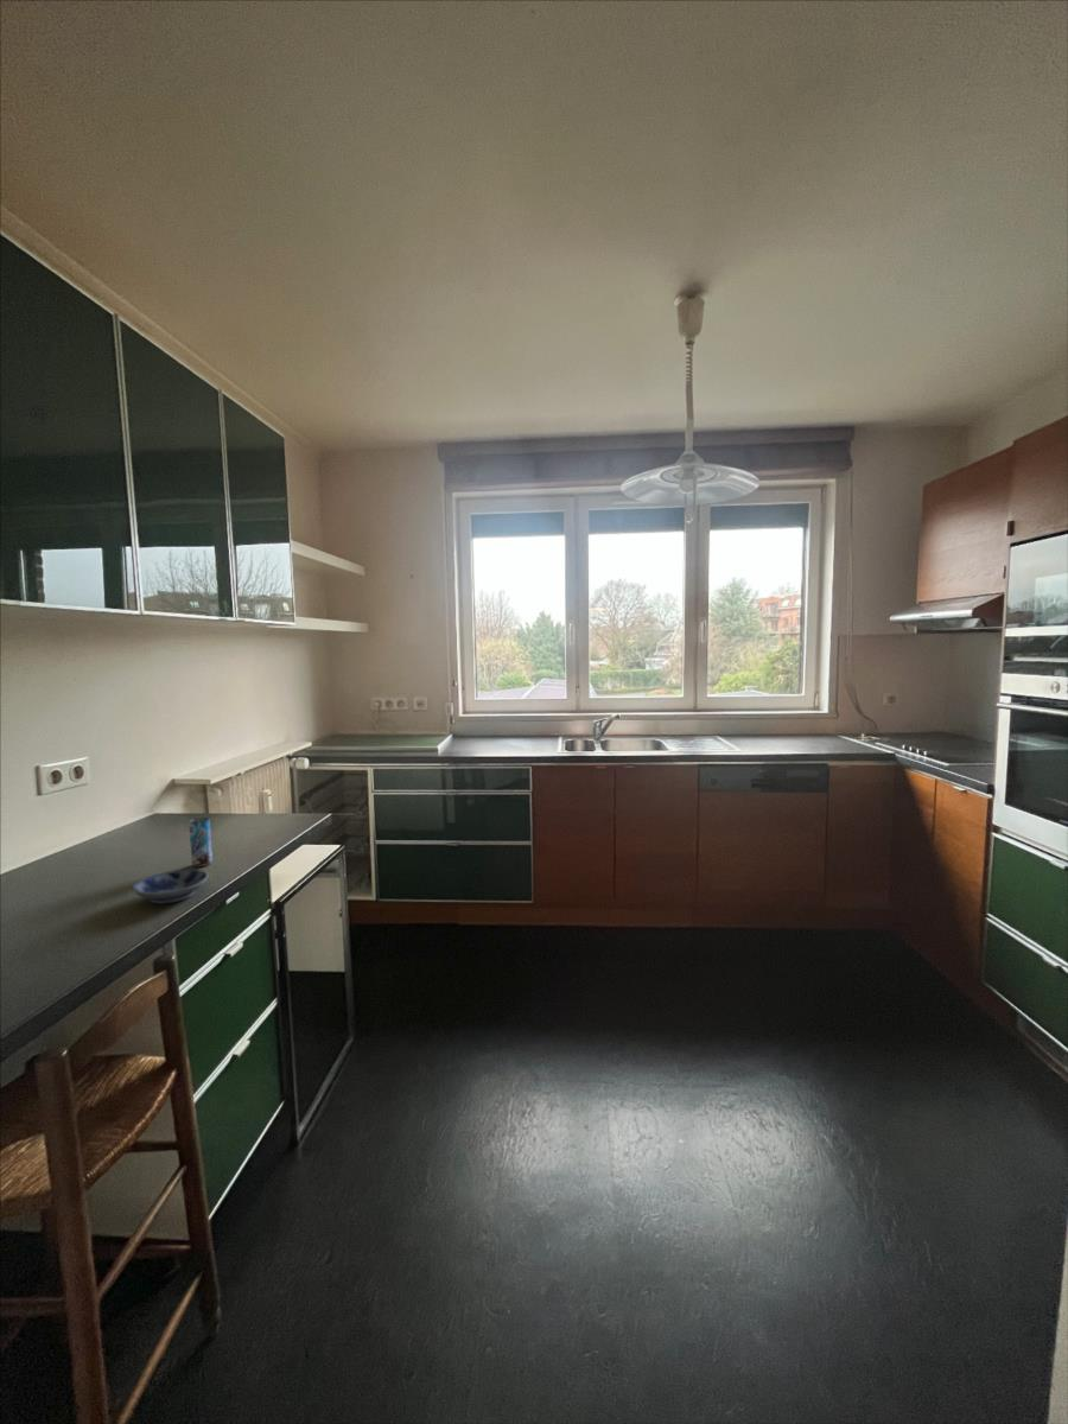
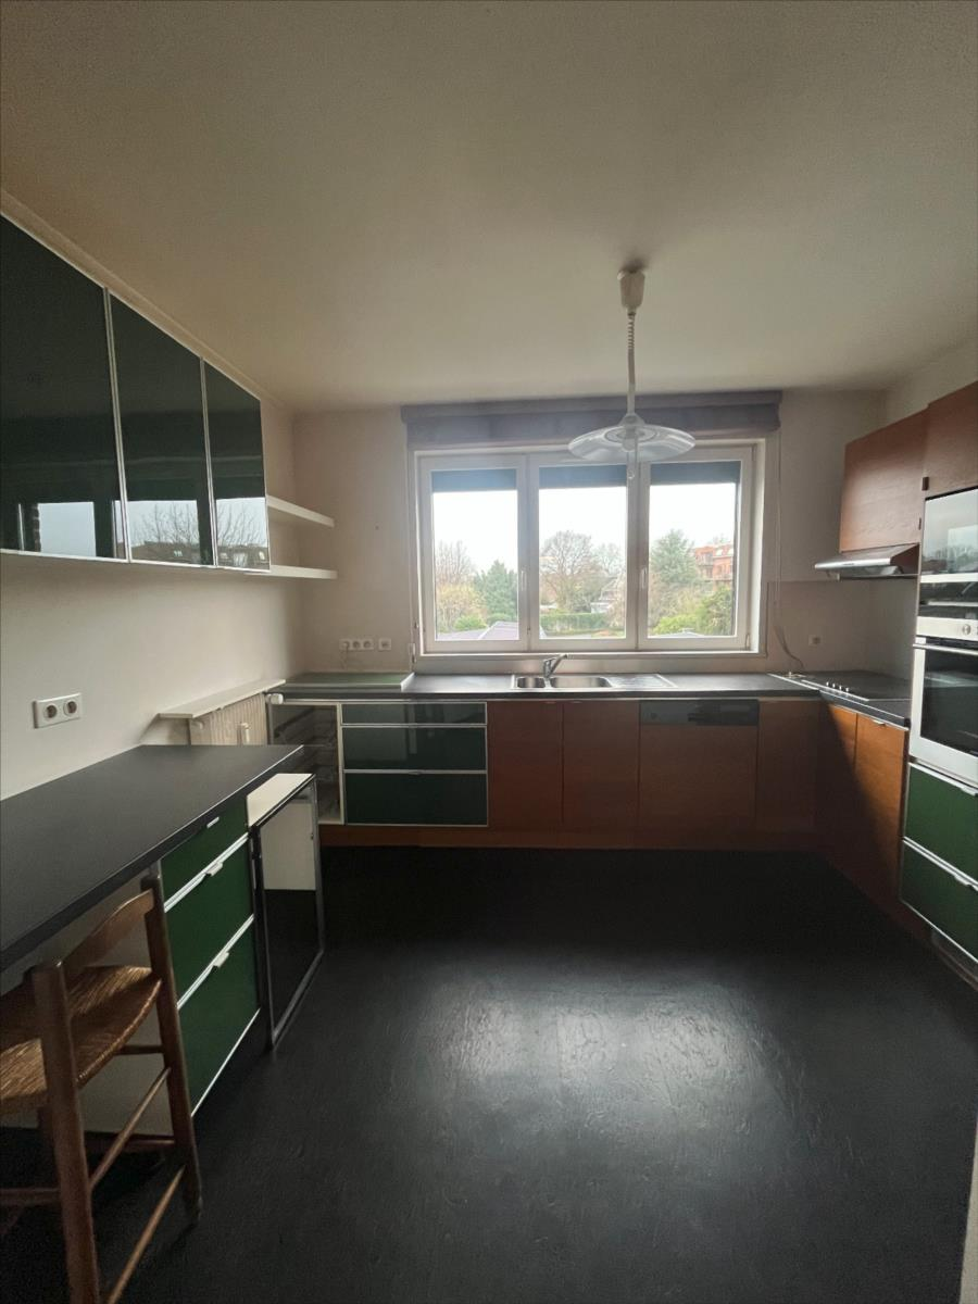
- beverage can [187,816,214,867]
- bowl [132,869,209,905]
